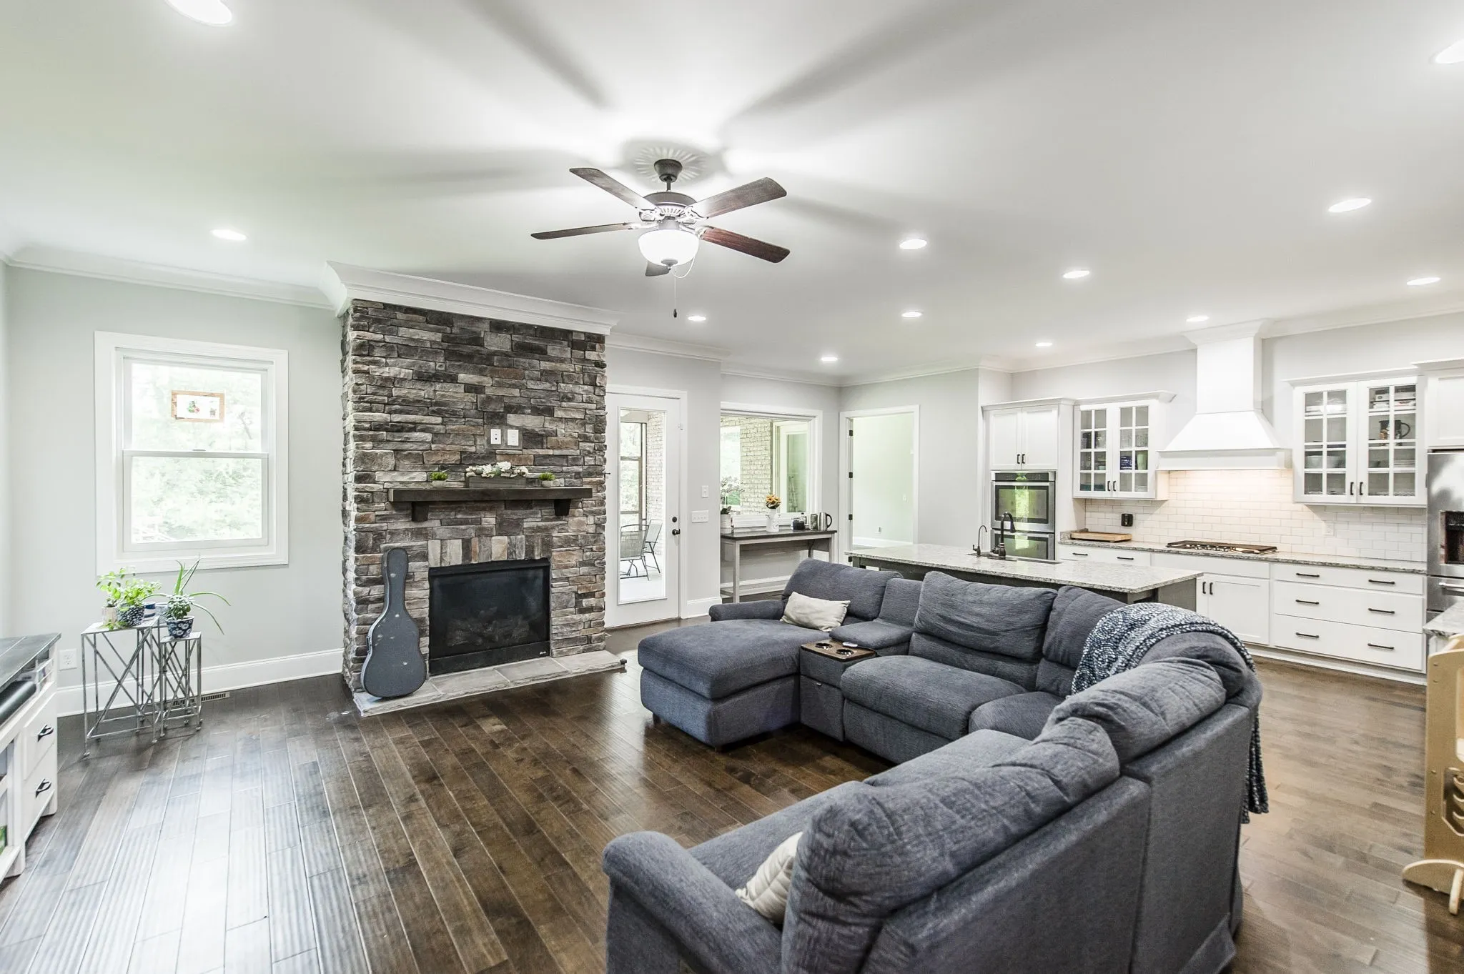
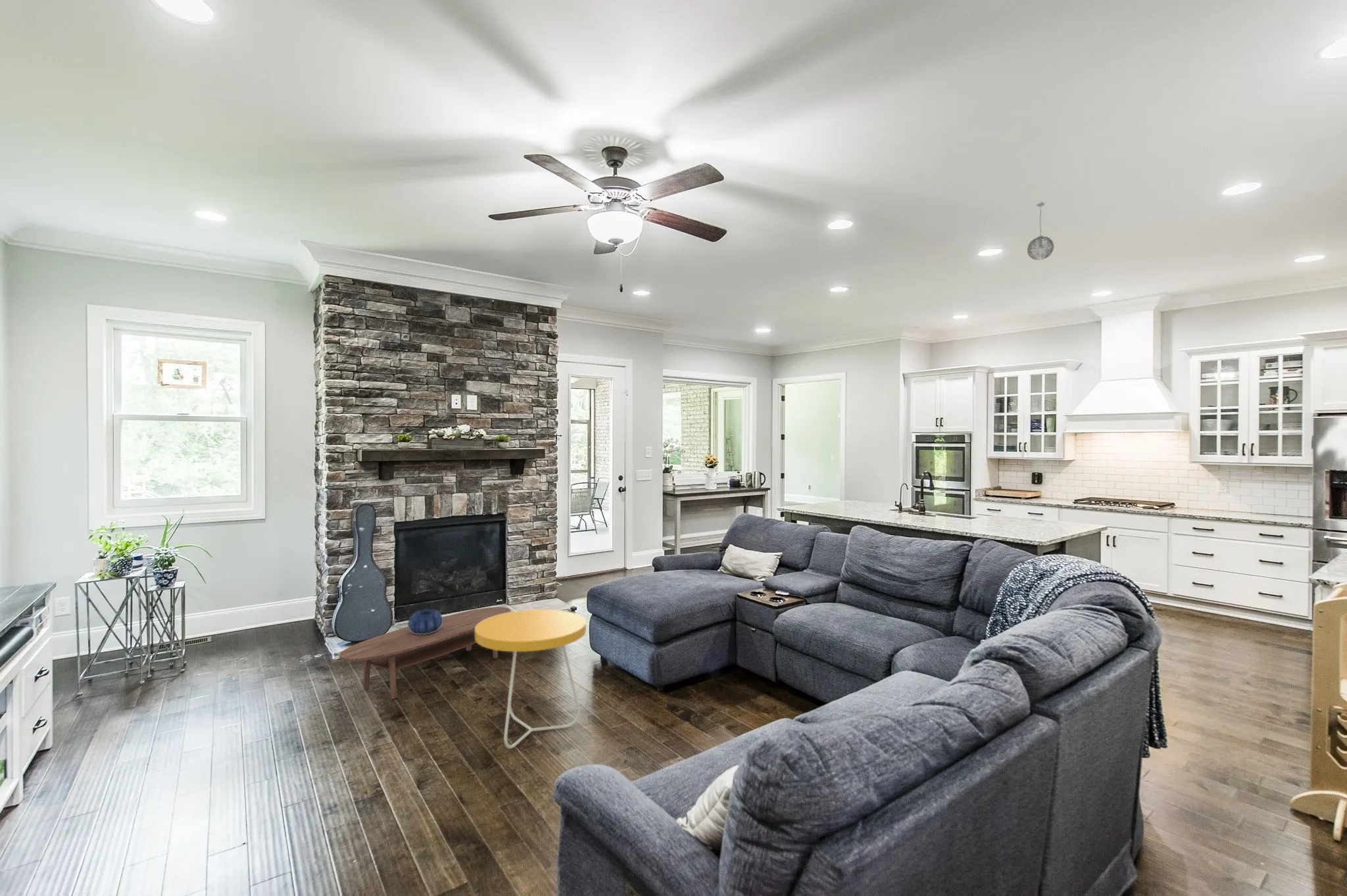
+ pendant light [1027,201,1055,260]
+ decorative bowl [407,609,443,634]
+ coffee table [339,606,511,699]
+ side table [475,609,587,749]
